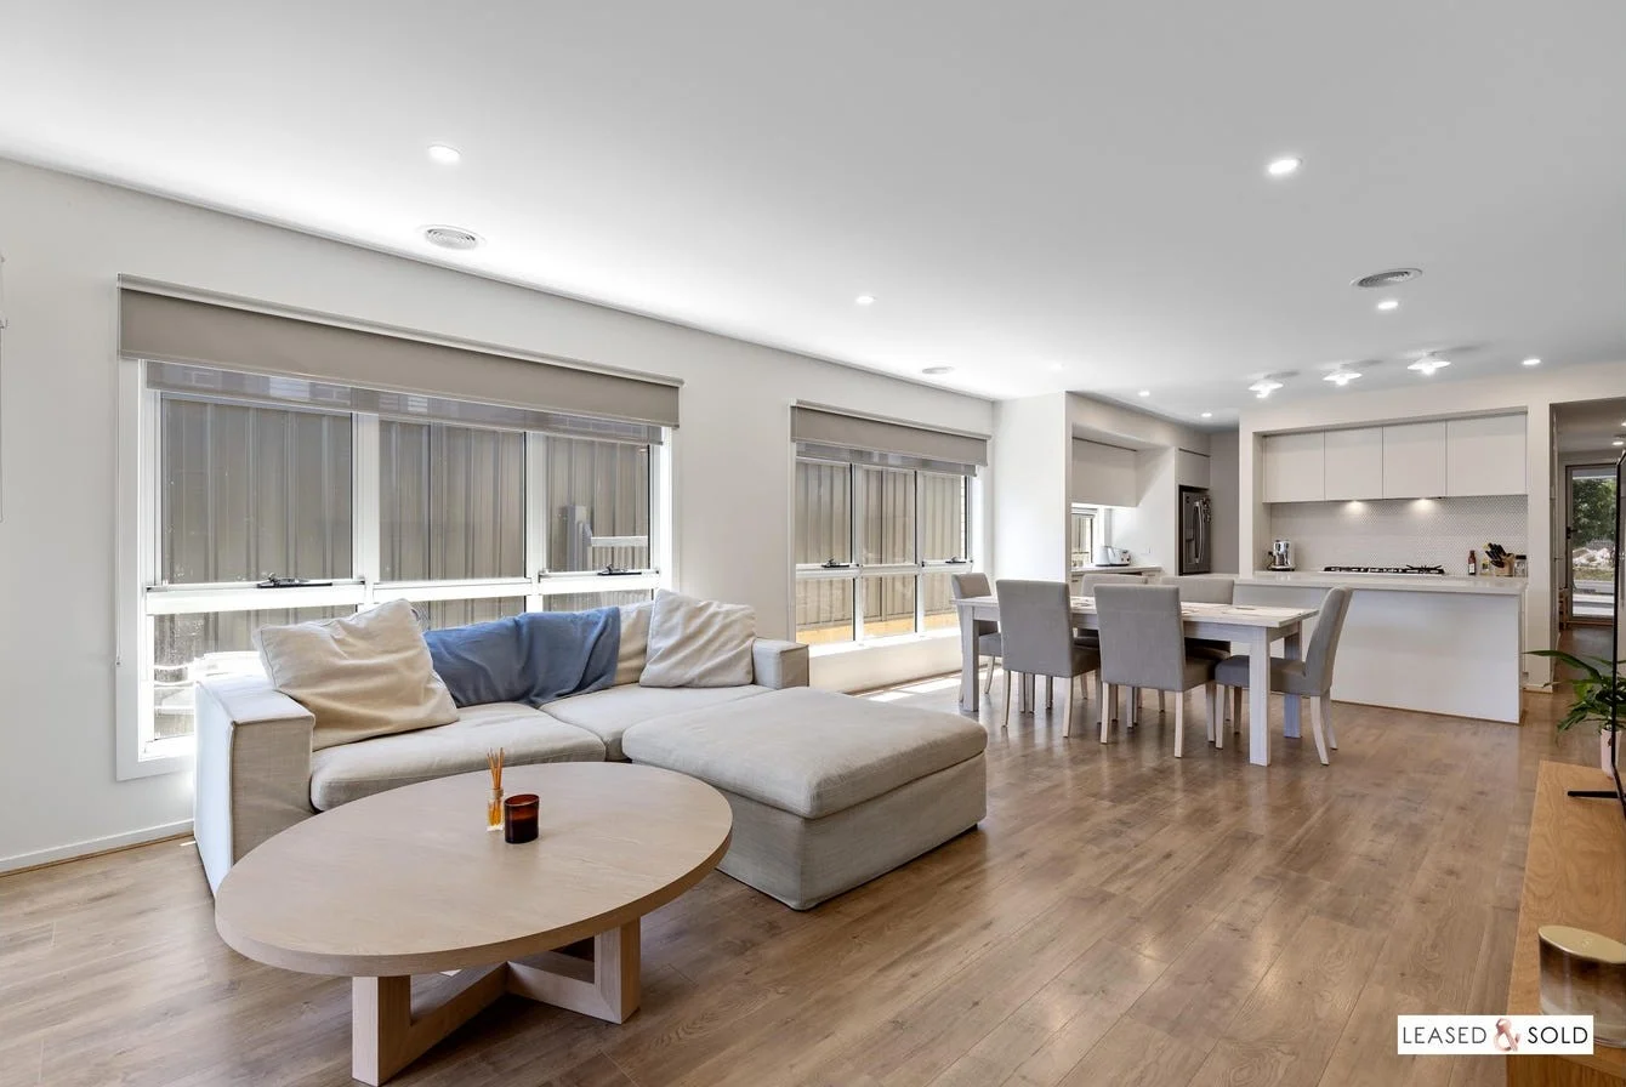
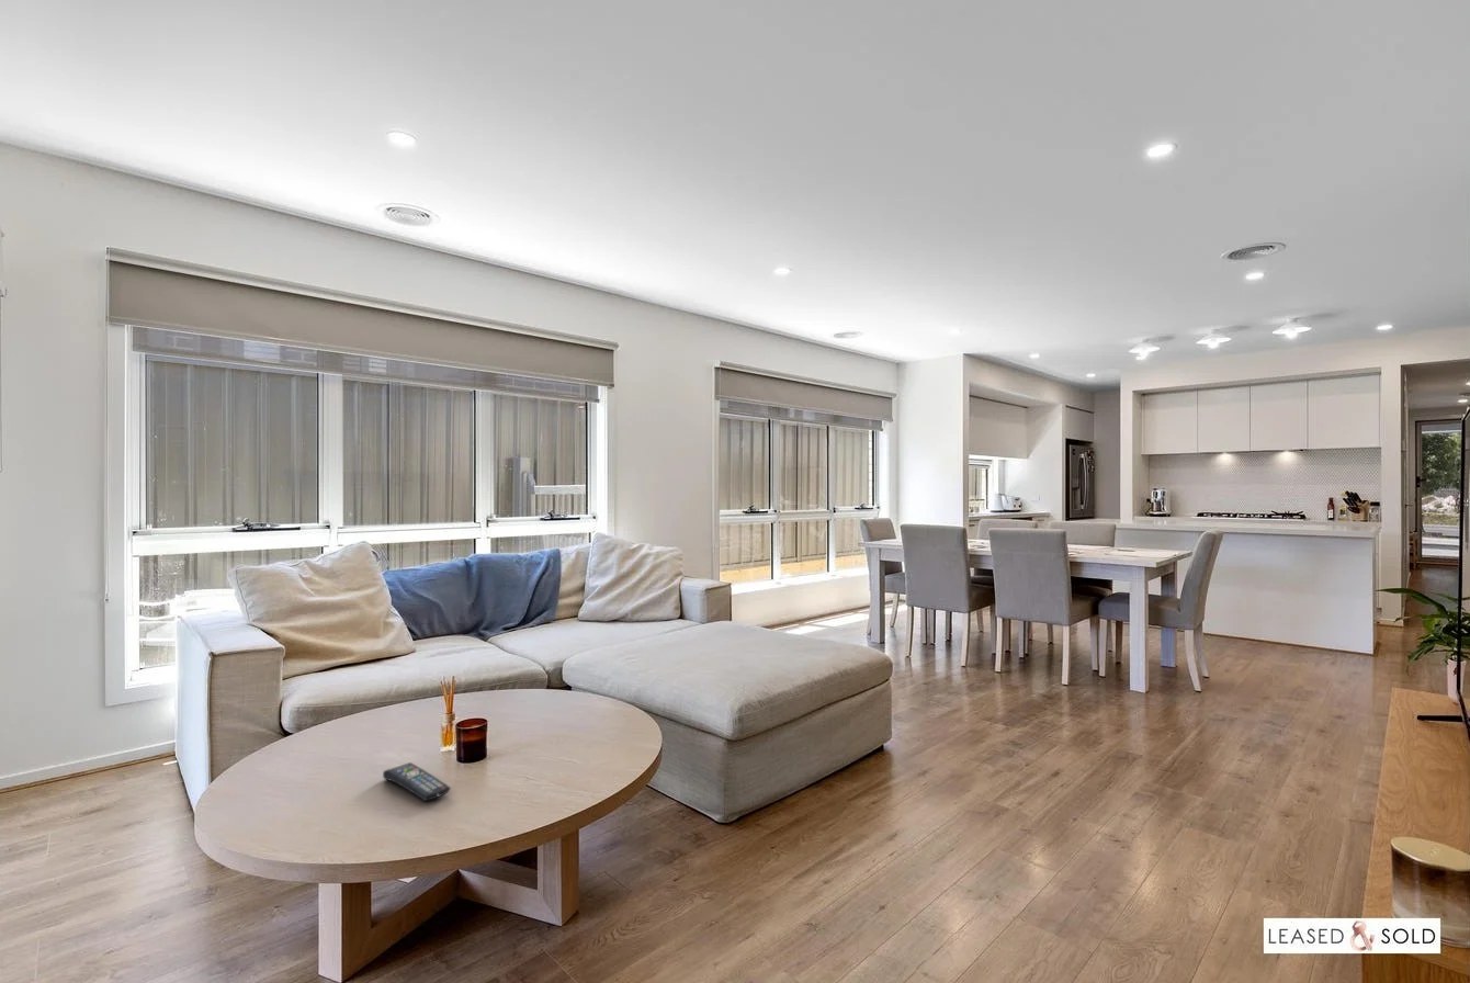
+ remote control [382,761,452,802]
